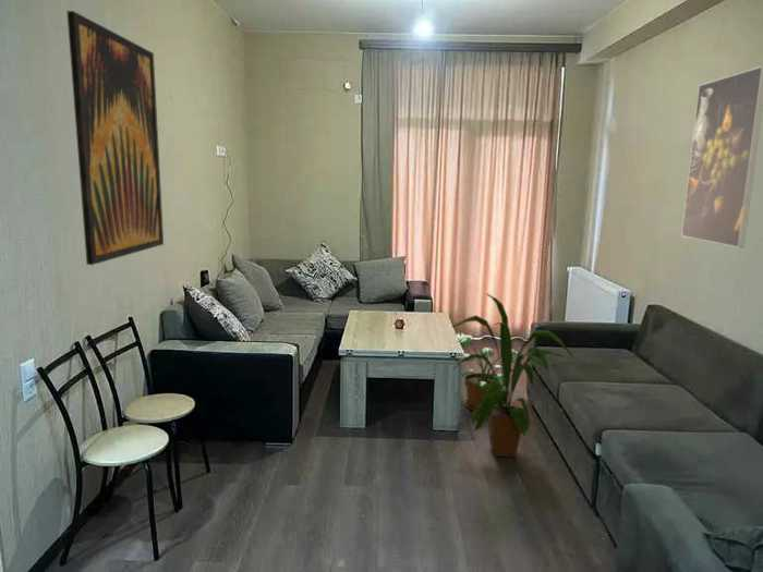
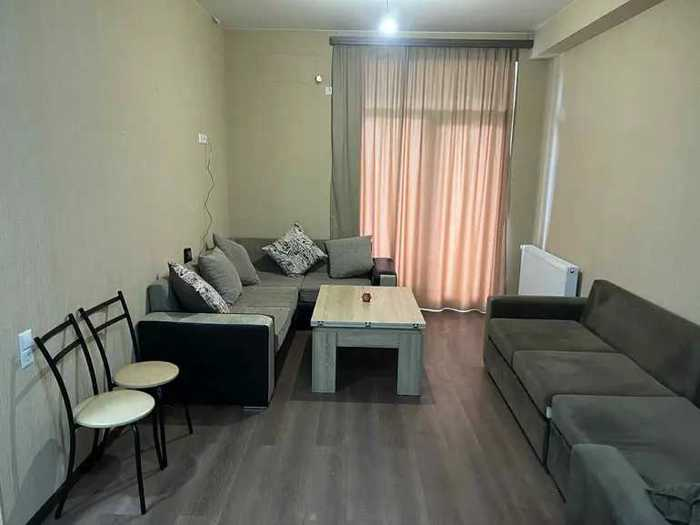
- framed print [681,65,763,248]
- wall art [65,10,165,266]
- house plant [450,293,576,458]
- potted plant [455,332,525,411]
